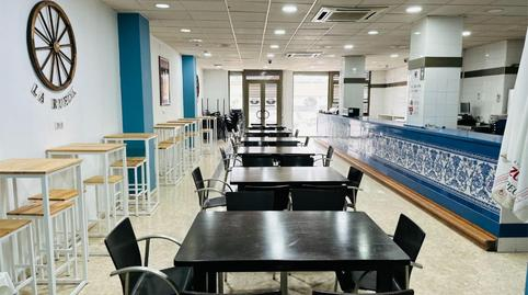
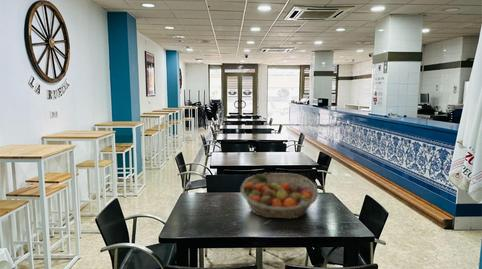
+ fruit basket [239,172,319,220]
